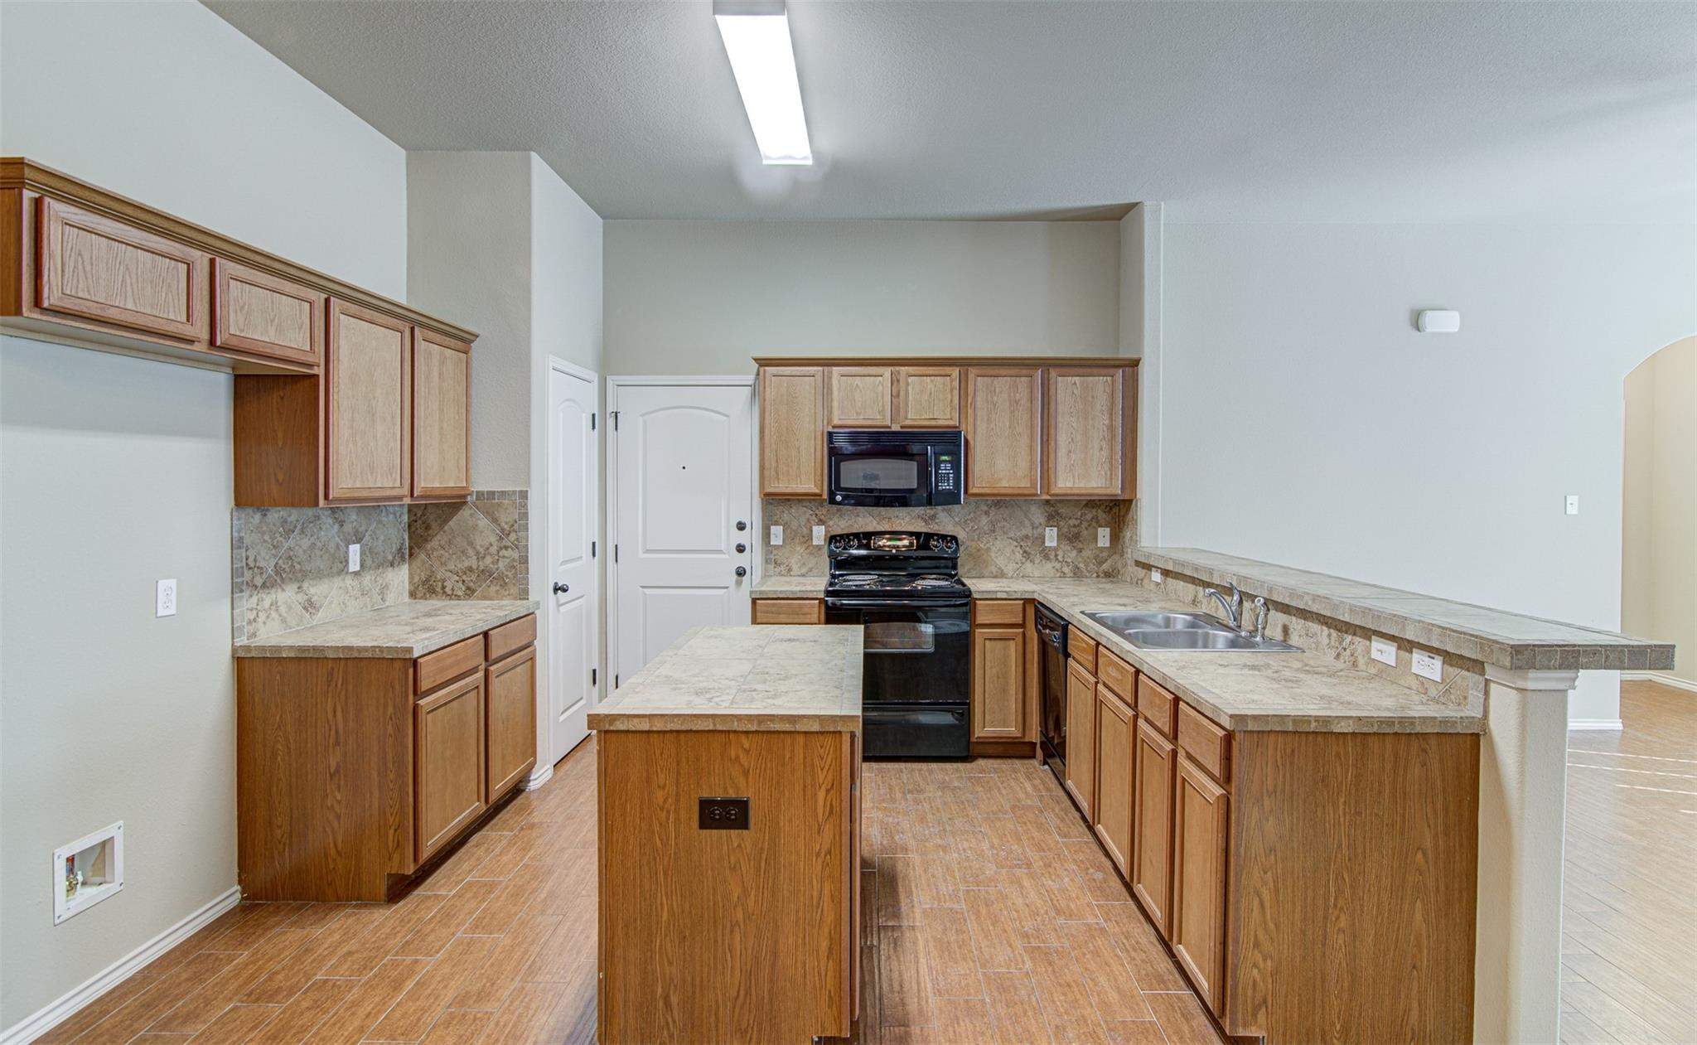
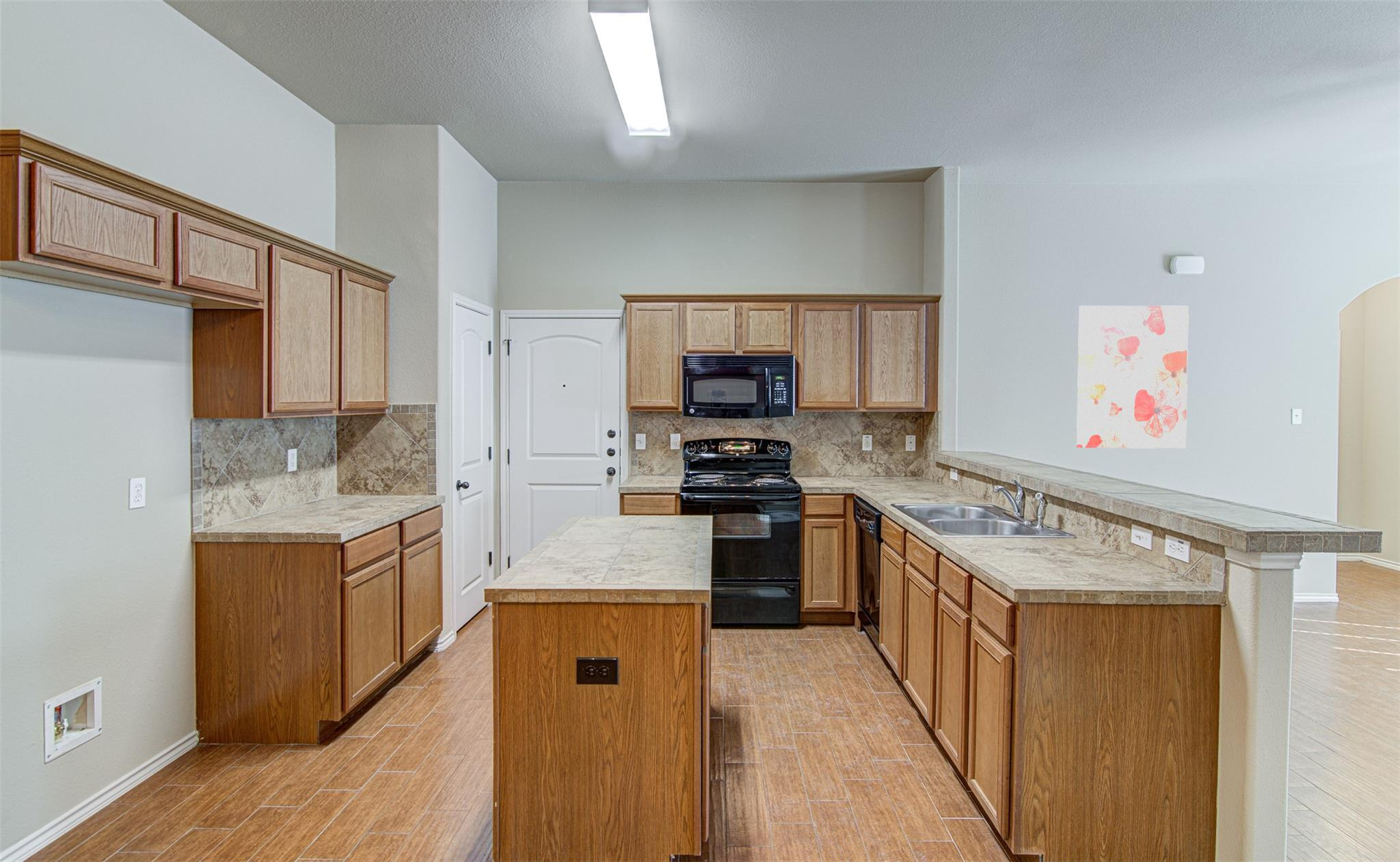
+ wall art [1076,305,1189,449]
